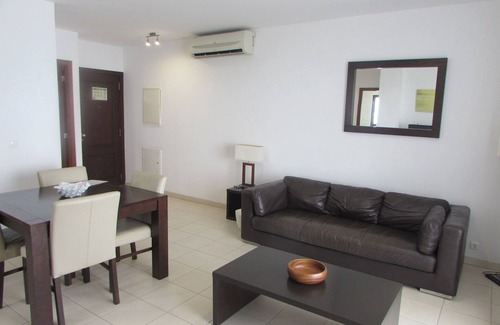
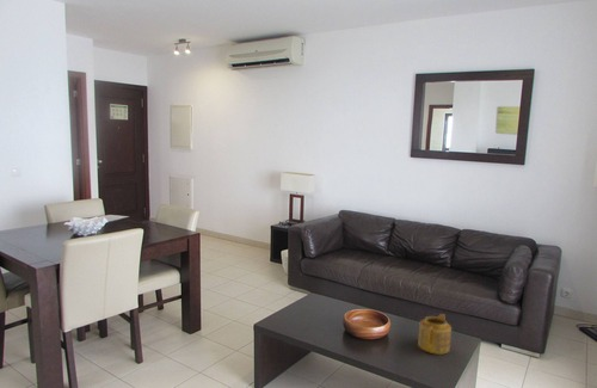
+ teapot [417,313,453,356]
